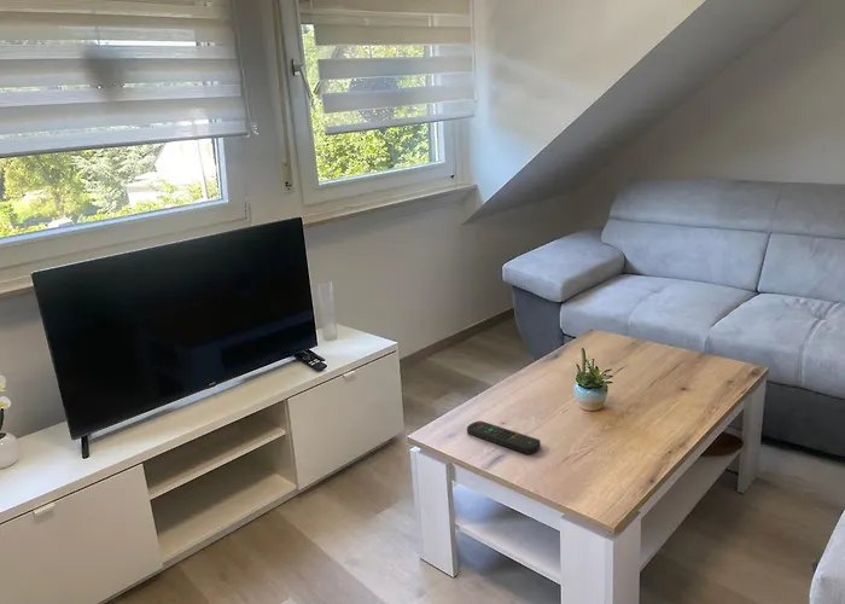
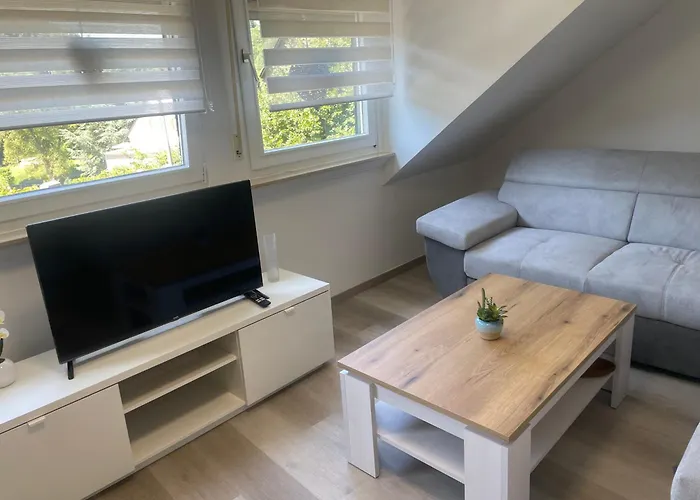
- remote control [466,419,542,455]
